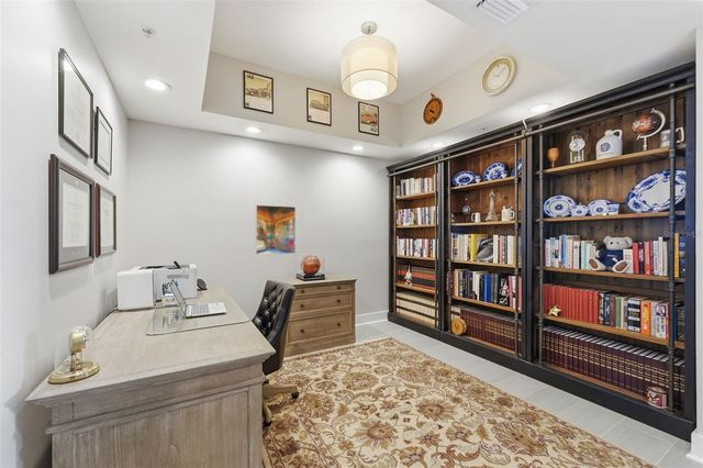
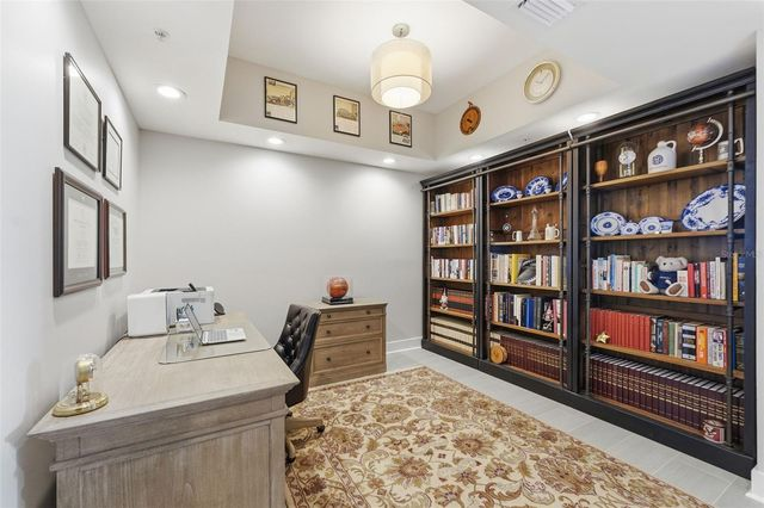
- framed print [255,204,297,256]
